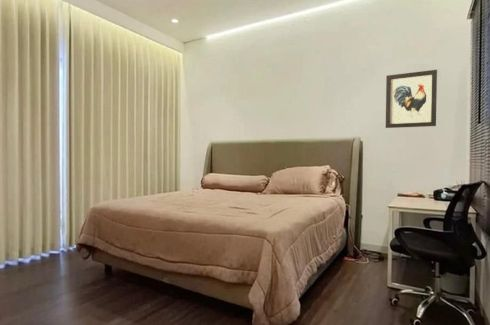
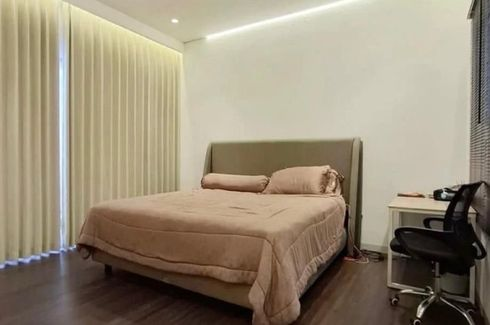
- wall art [385,69,438,129]
